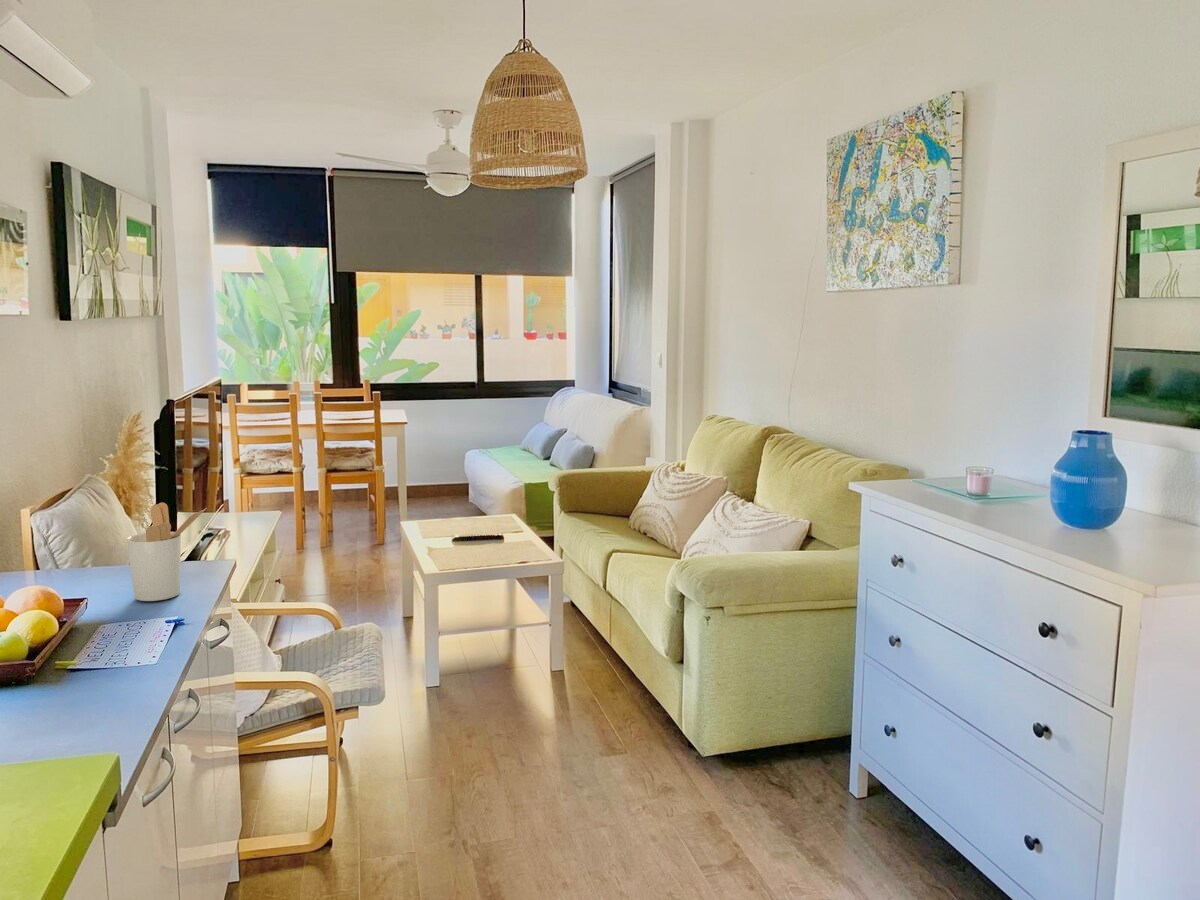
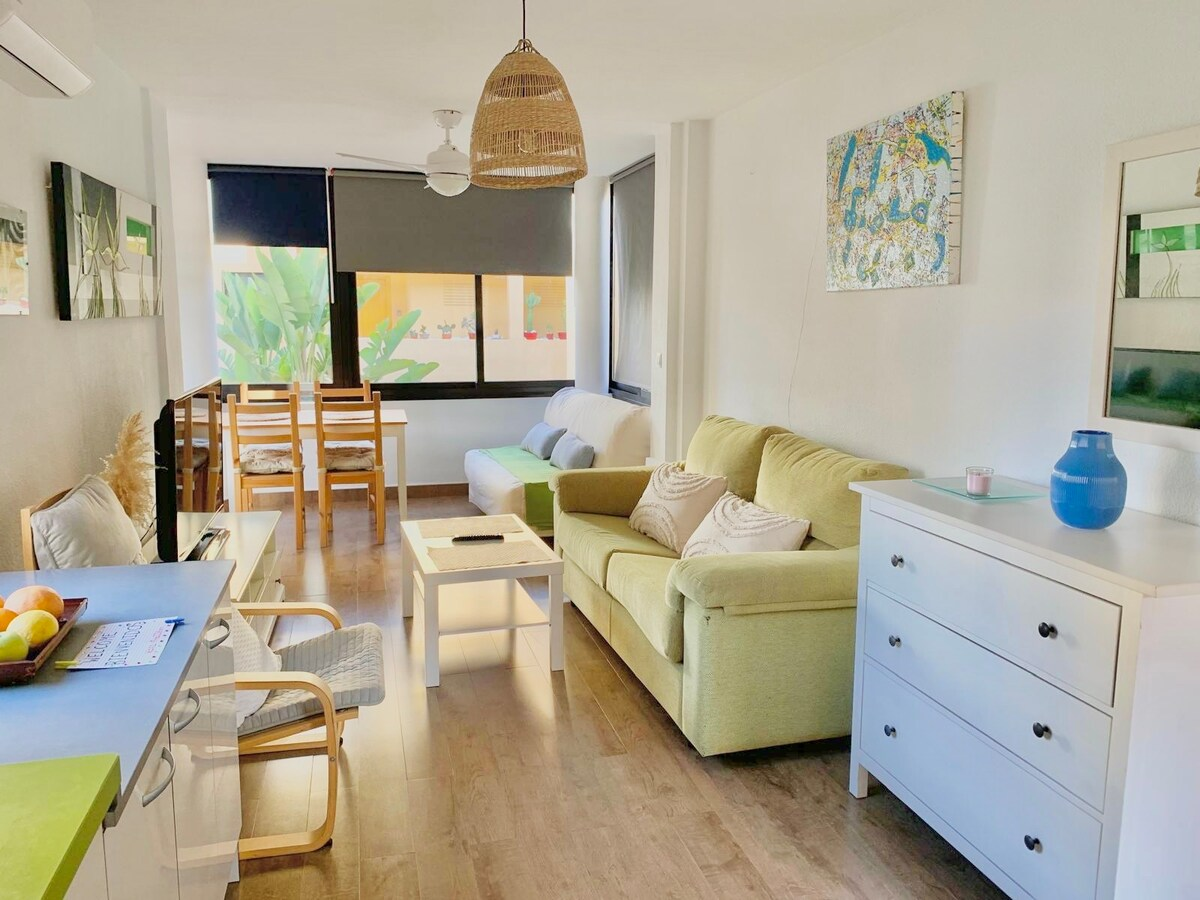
- utensil holder [126,502,208,602]
